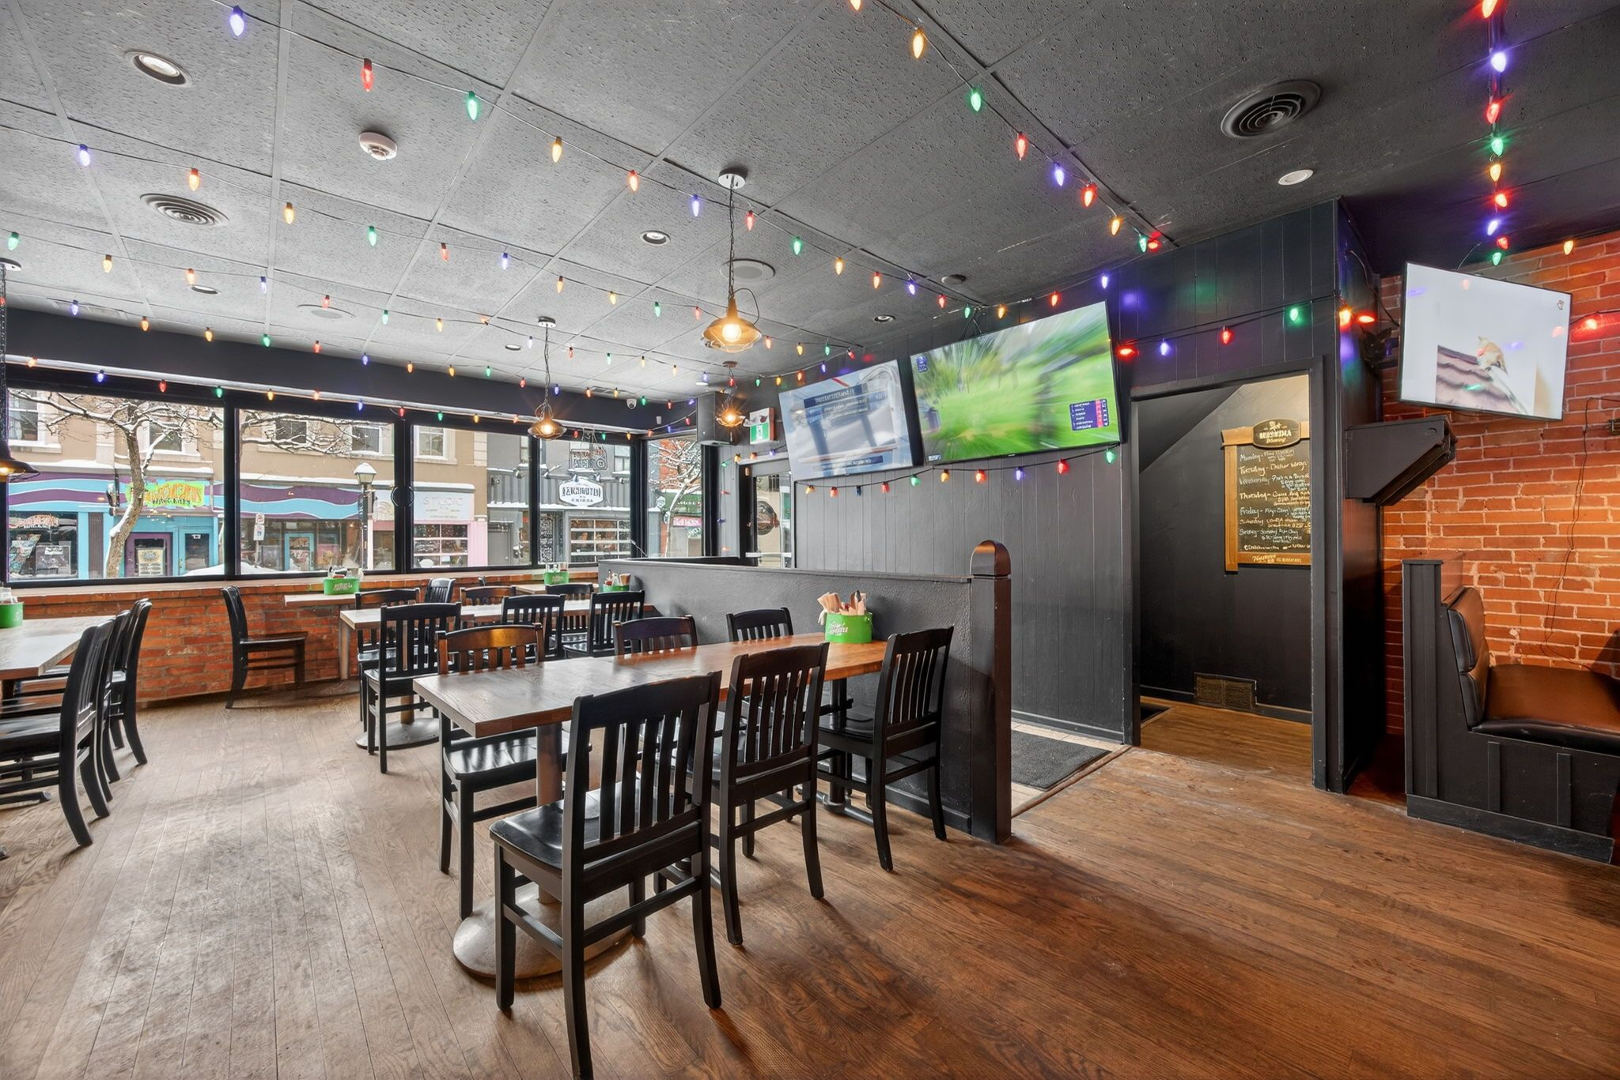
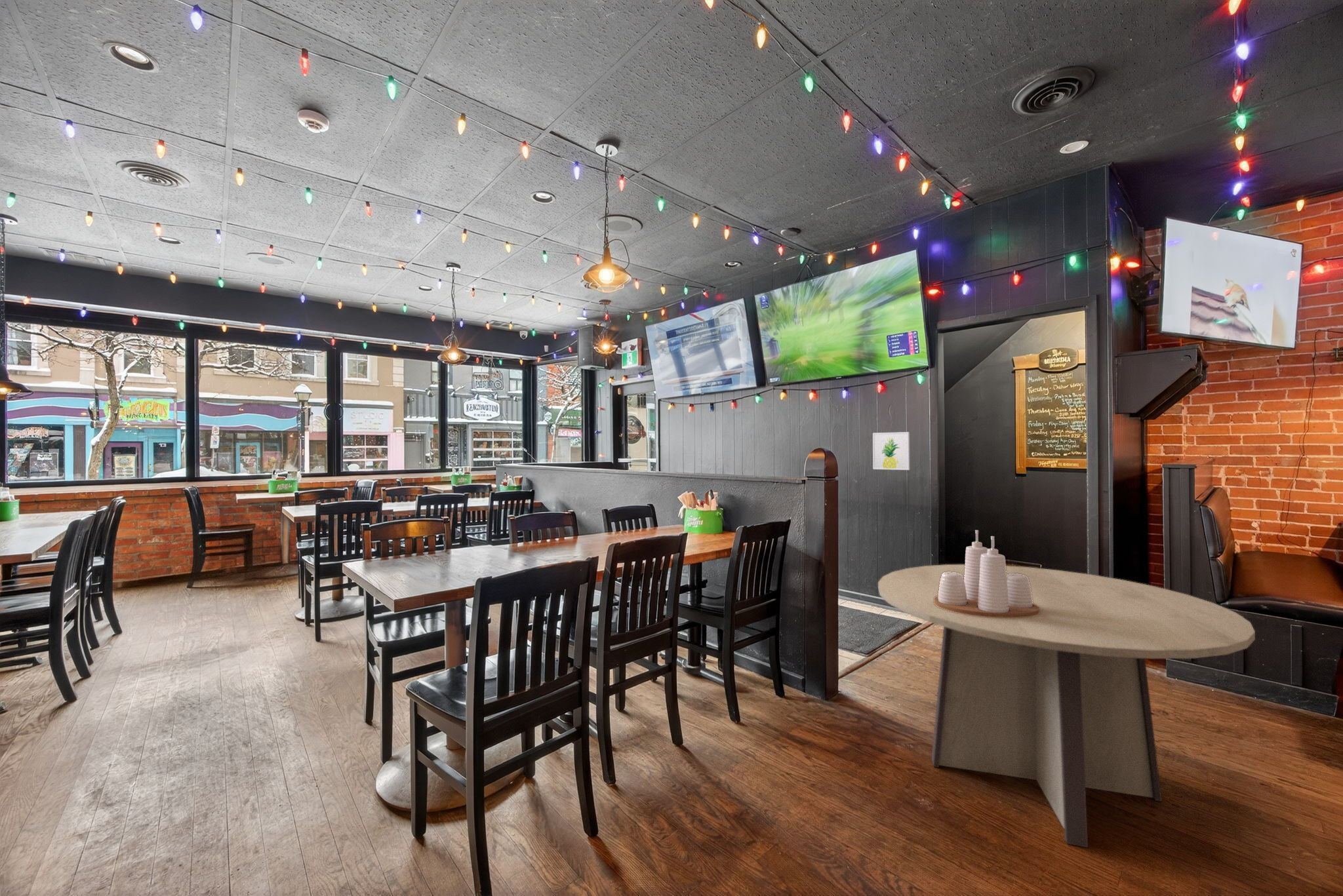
+ wall art [872,431,911,471]
+ dining table [877,564,1256,848]
+ condiment set [934,530,1039,618]
